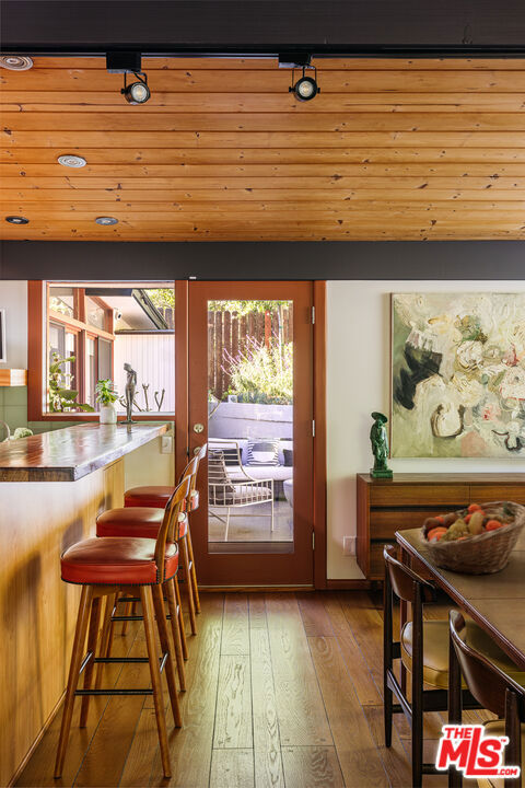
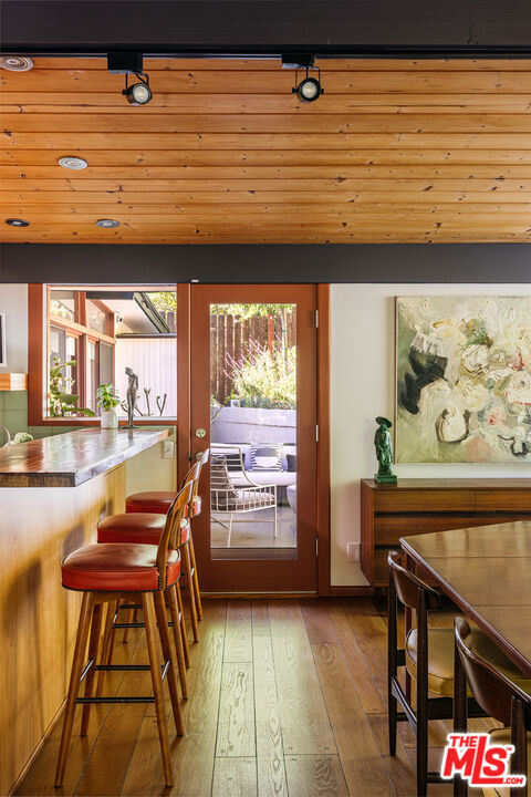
- fruit basket [418,500,525,577]
